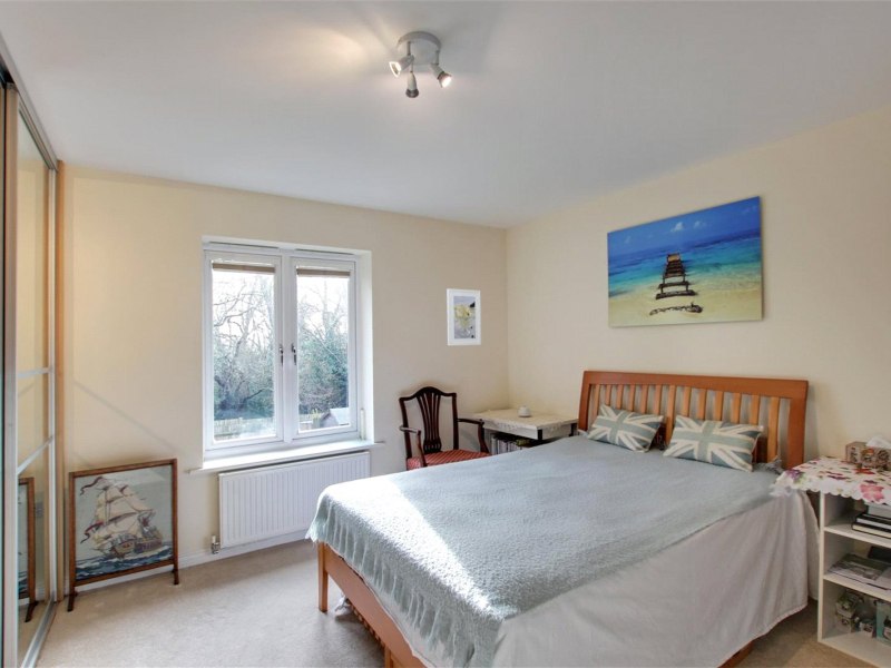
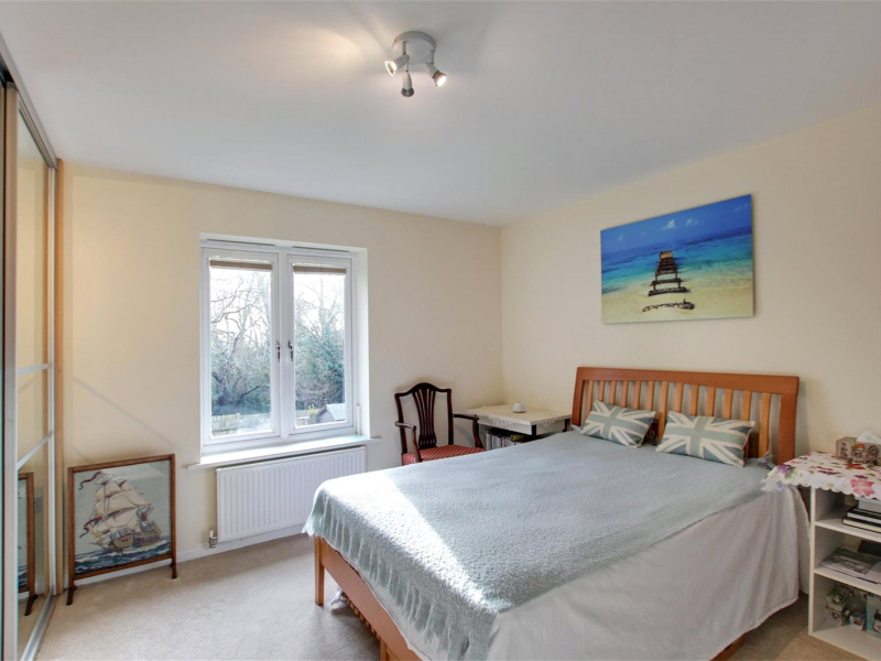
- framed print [446,287,482,347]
